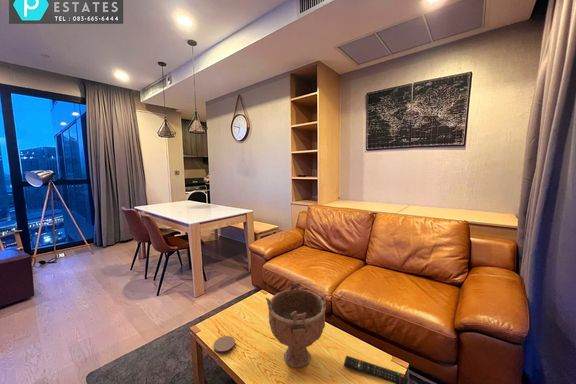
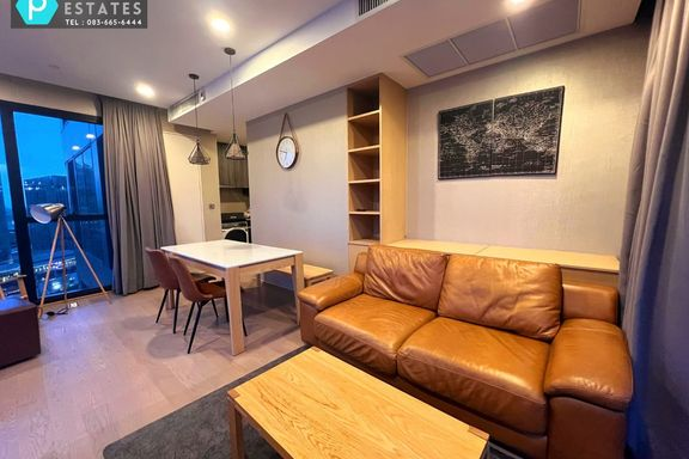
- remote control [343,354,408,384]
- coaster [213,335,236,355]
- decorative bowl [265,281,327,369]
